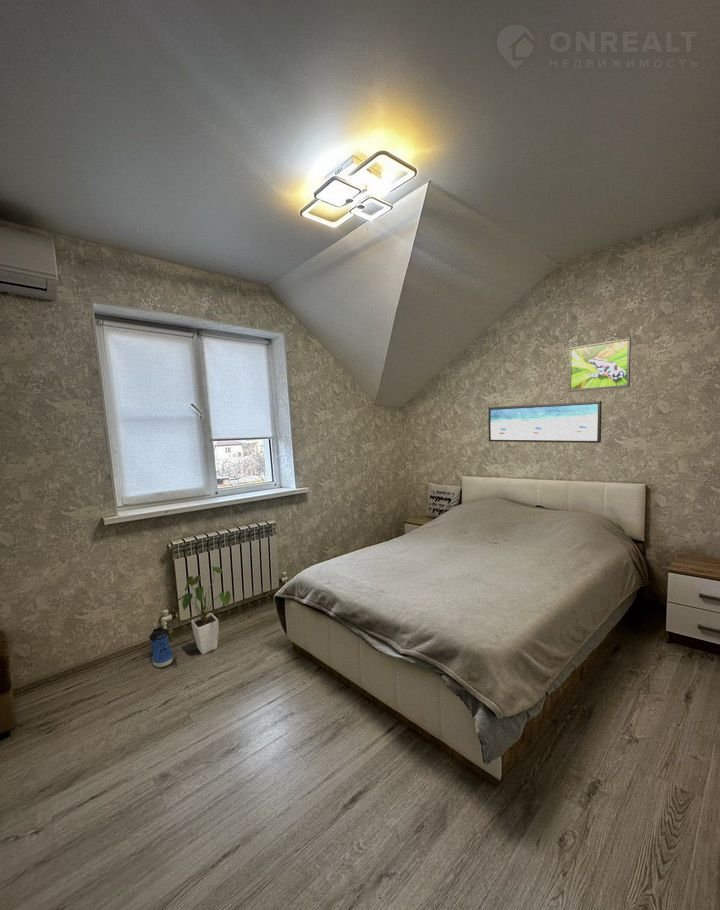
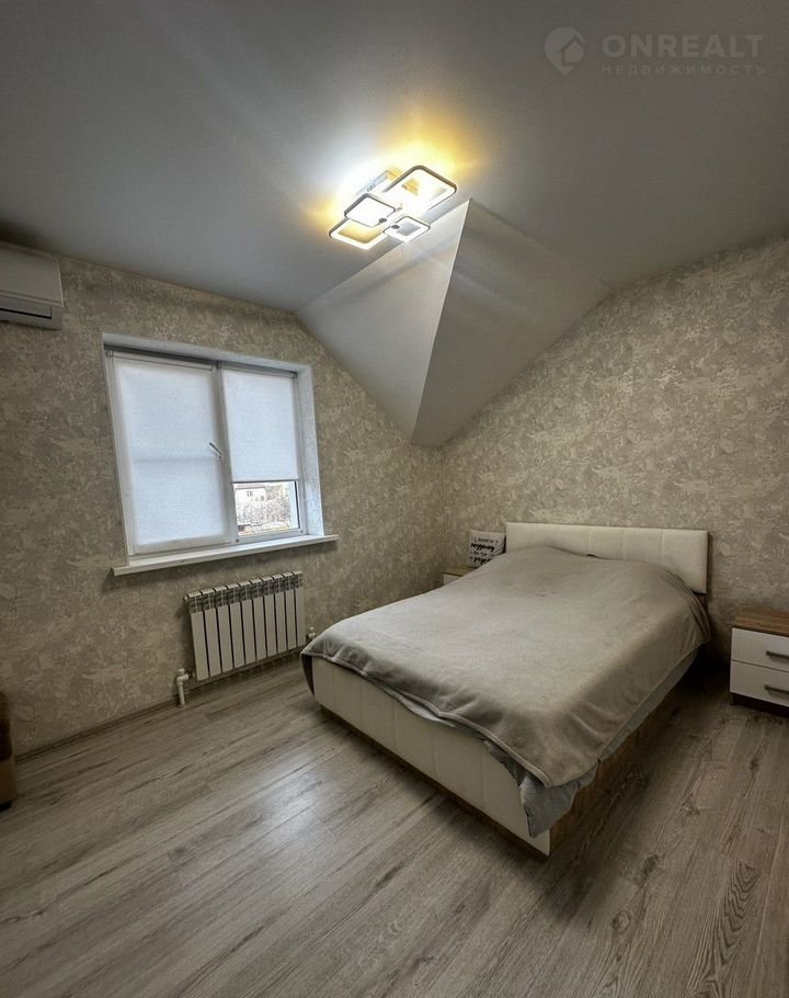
- wall art [487,400,603,444]
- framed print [568,337,632,392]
- house plant [177,566,232,655]
- sneaker [148,626,174,668]
